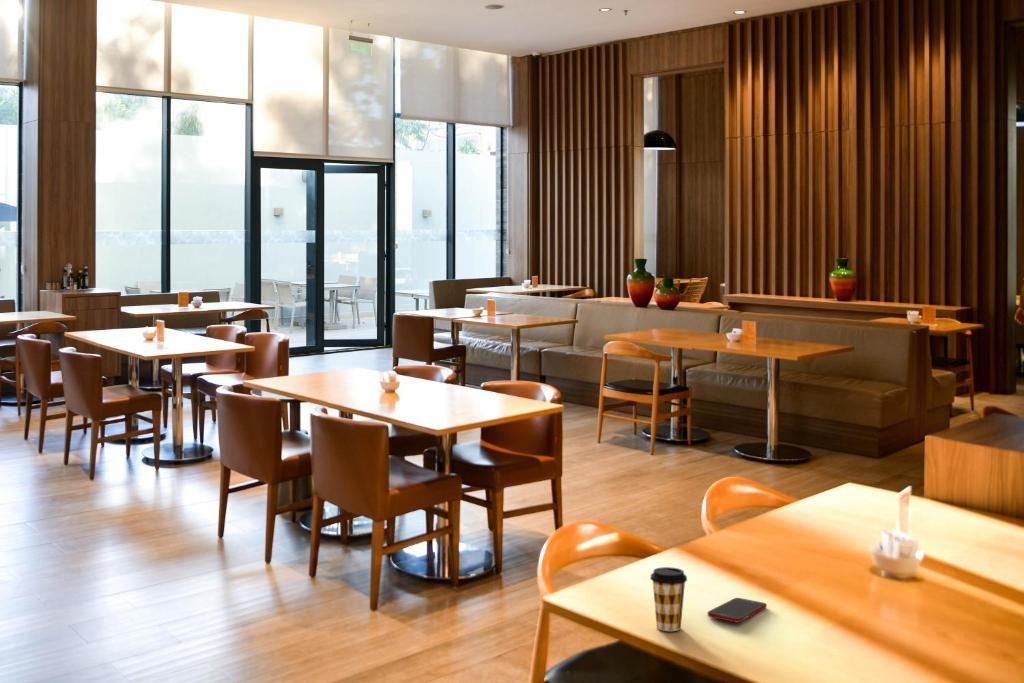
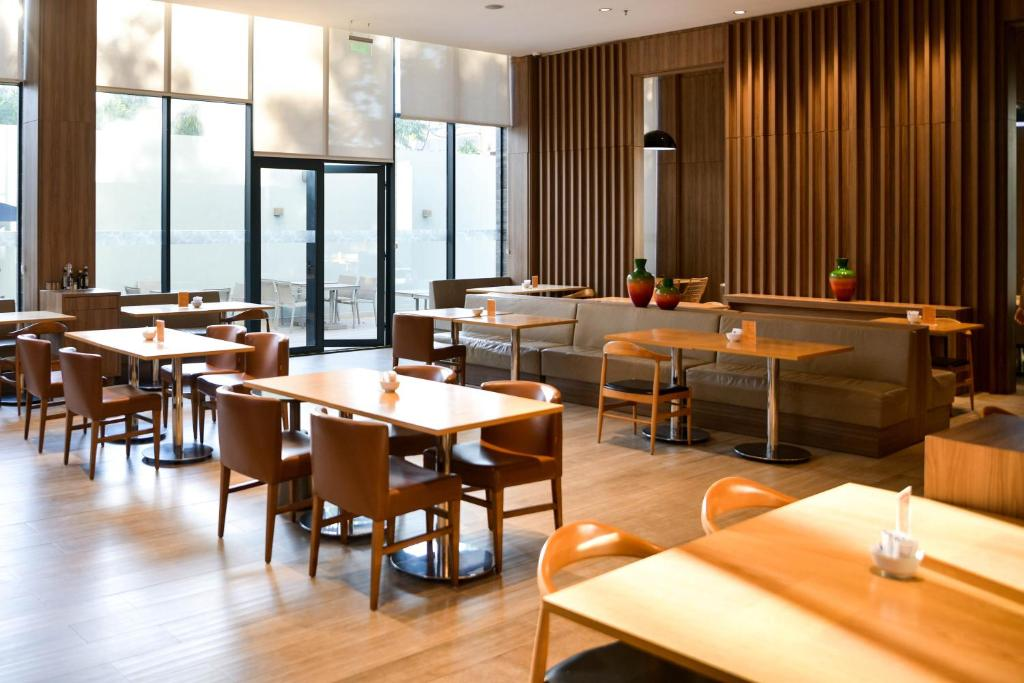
- cell phone [707,597,768,624]
- coffee cup [649,566,688,632]
